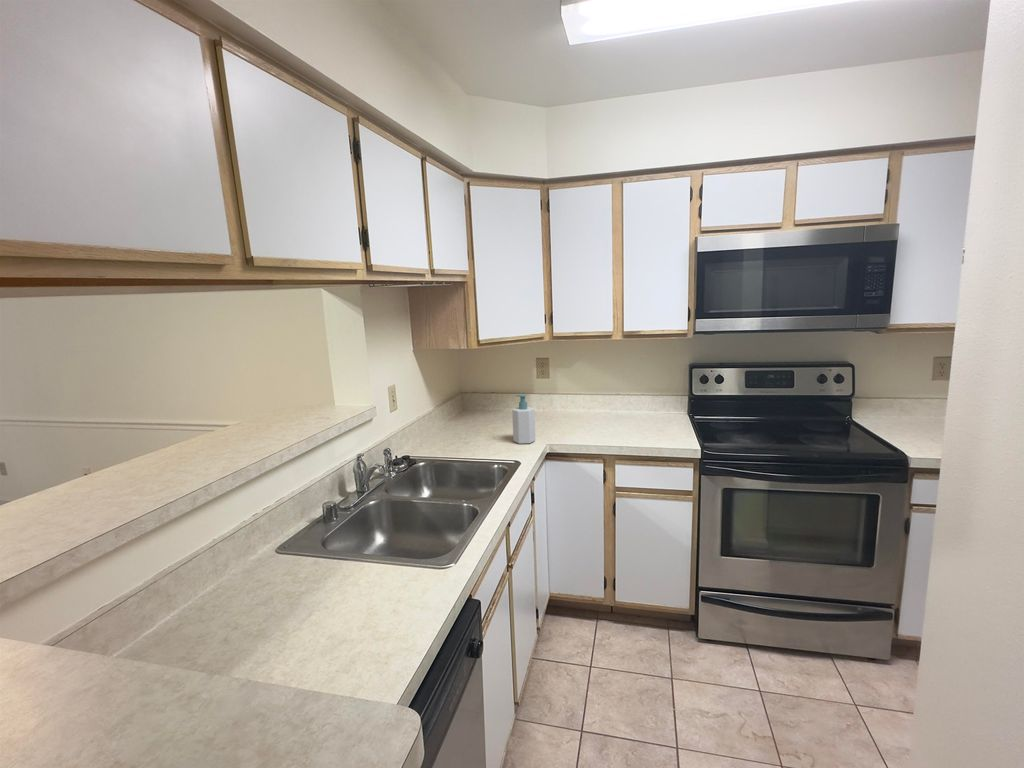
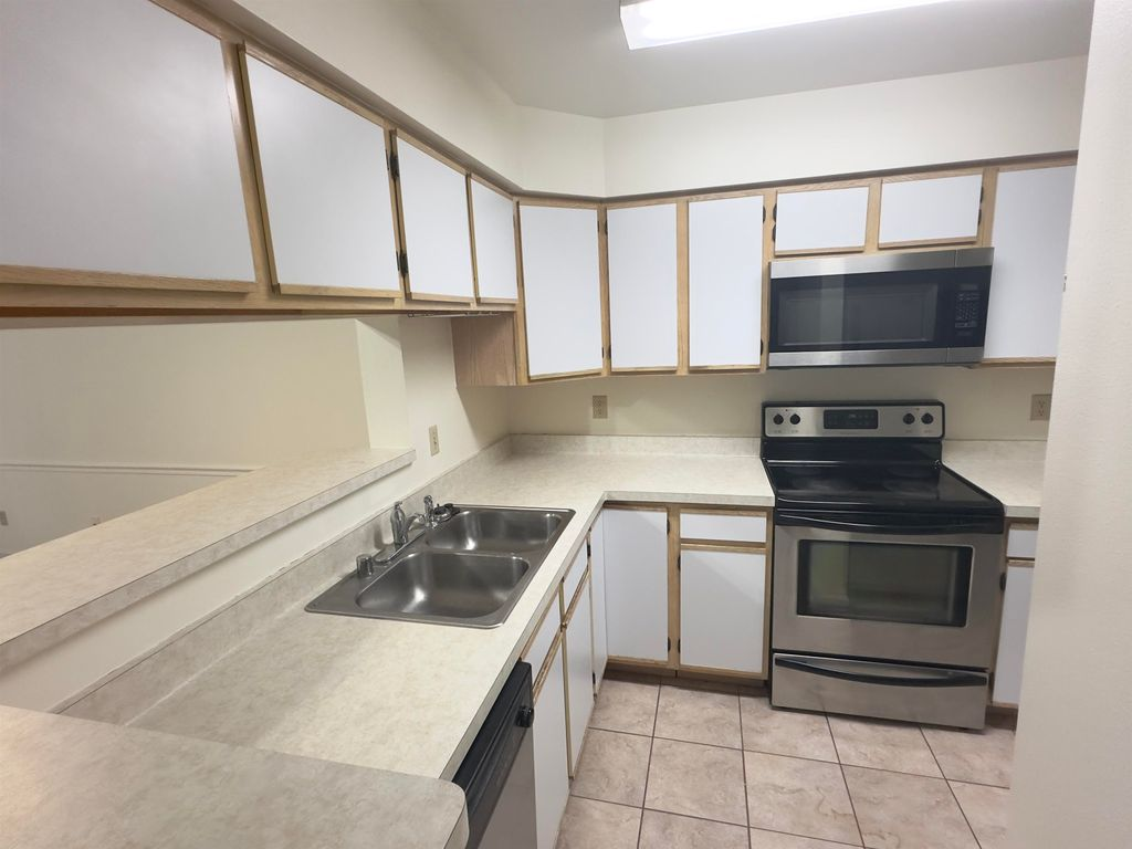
- soap bottle [511,393,536,445]
